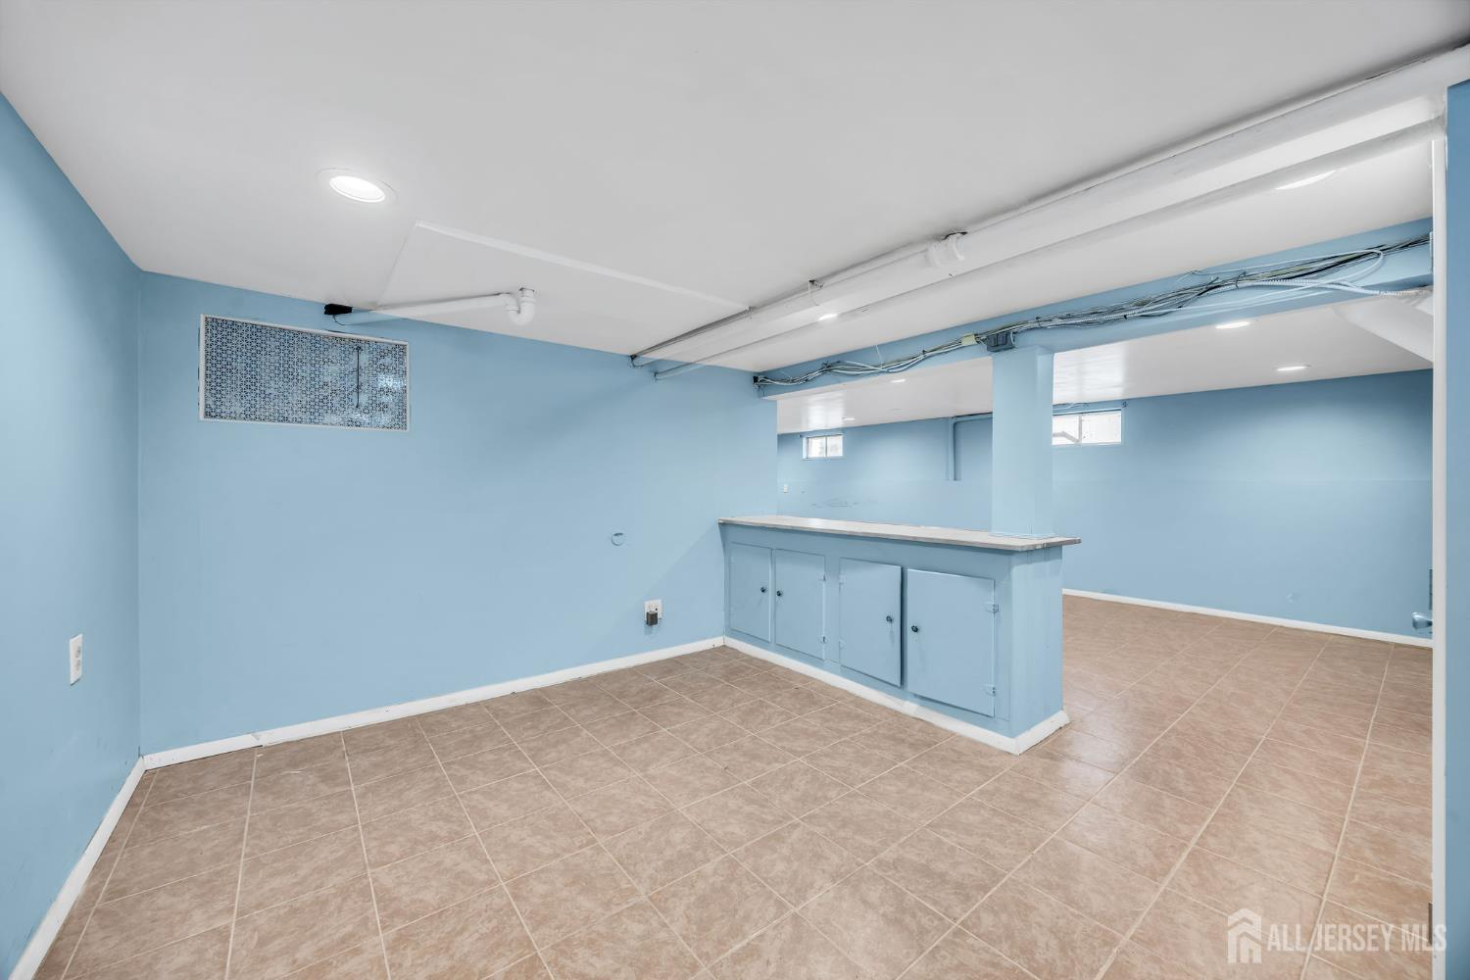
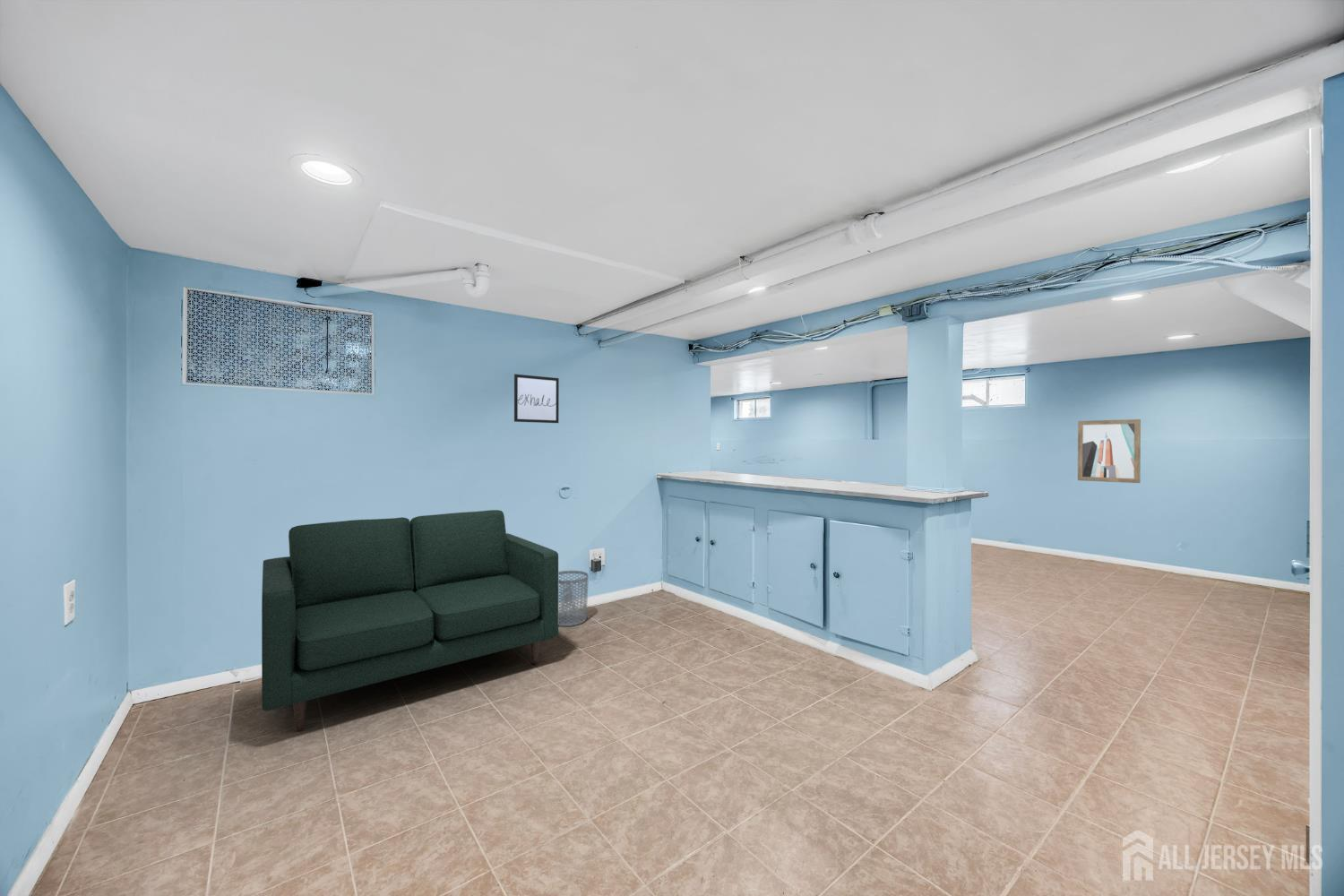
+ waste bin [558,570,590,627]
+ wall art [1077,418,1142,484]
+ wall art [513,374,560,424]
+ sofa [261,509,559,732]
